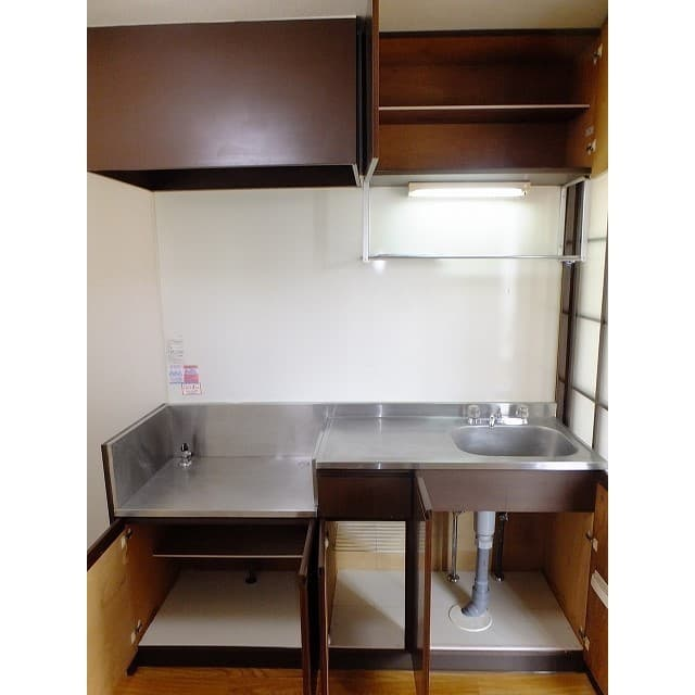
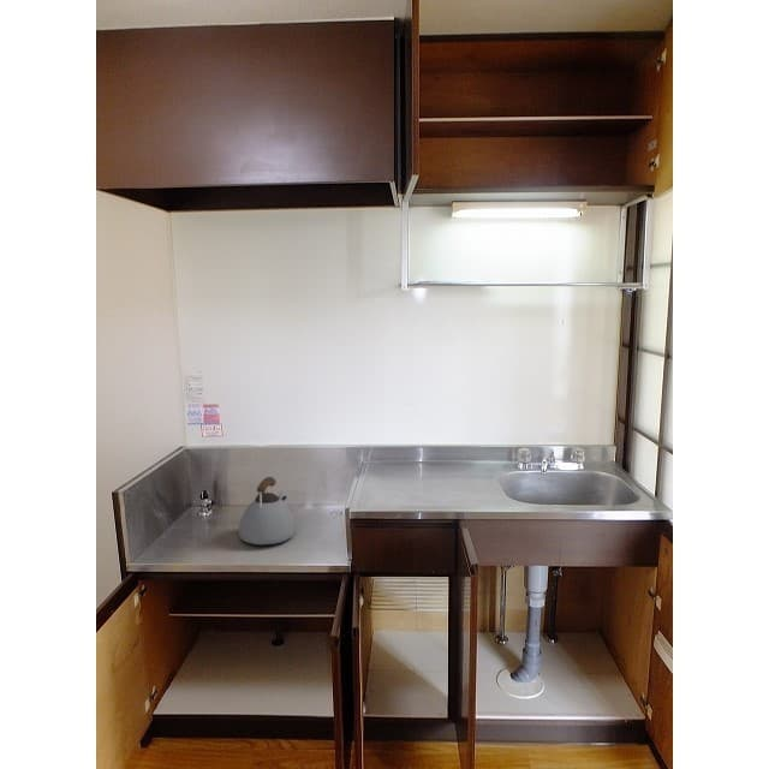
+ kettle [238,476,297,546]
